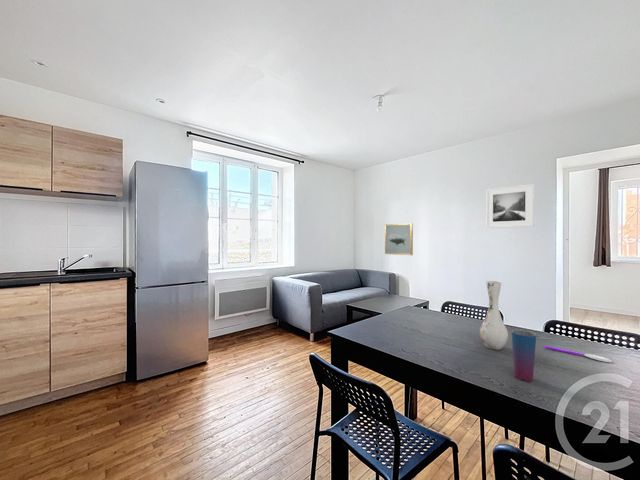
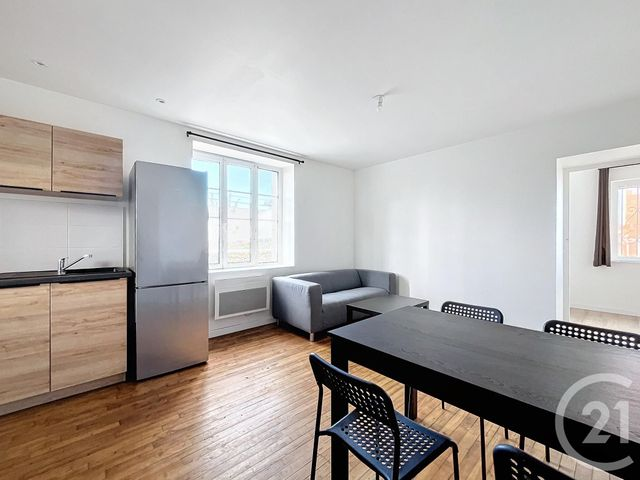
- cup [511,329,537,382]
- vase [479,280,509,351]
- wall art [384,222,414,256]
- spoon [544,345,613,364]
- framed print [485,183,535,229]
